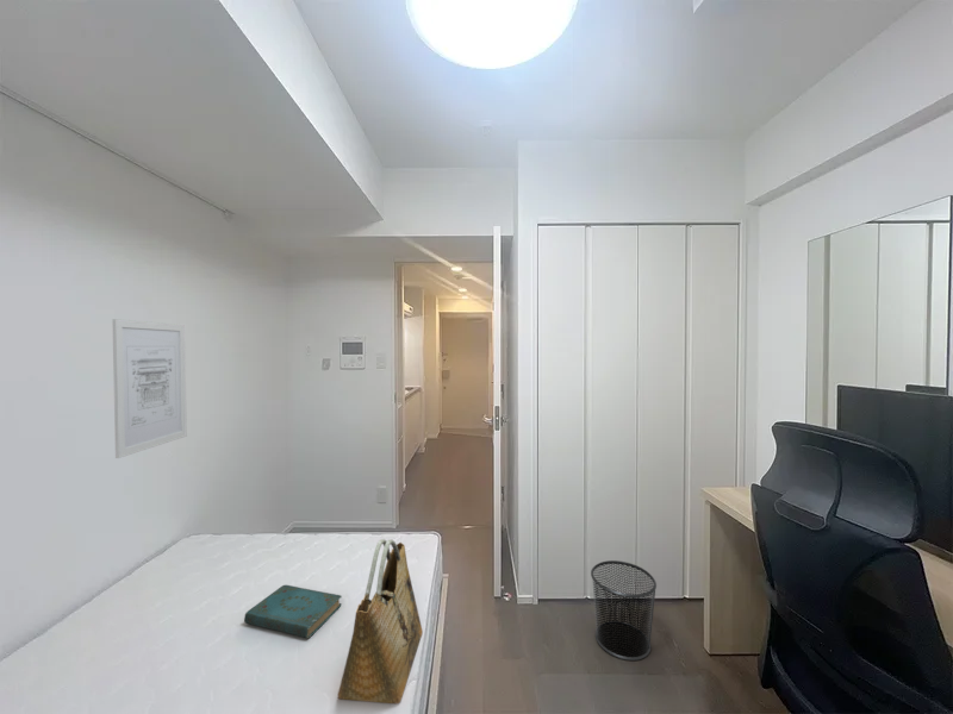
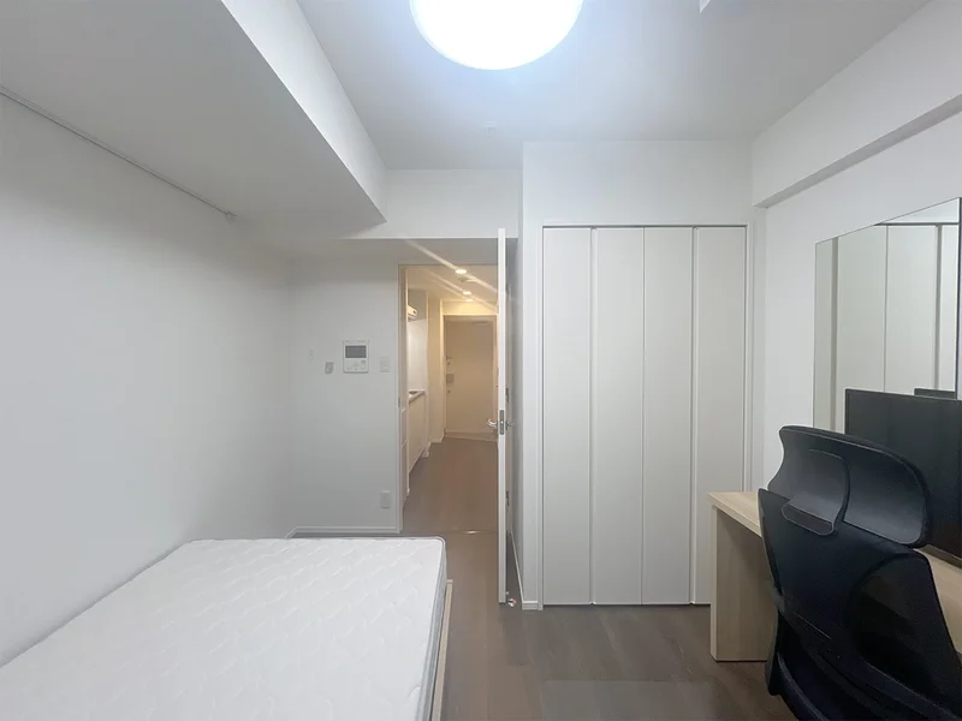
- wall art [111,318,188,459]
- book [243,584,343,639]
- waste bin [590,559,658,662]
- grocery bag [337,538,424,704]
